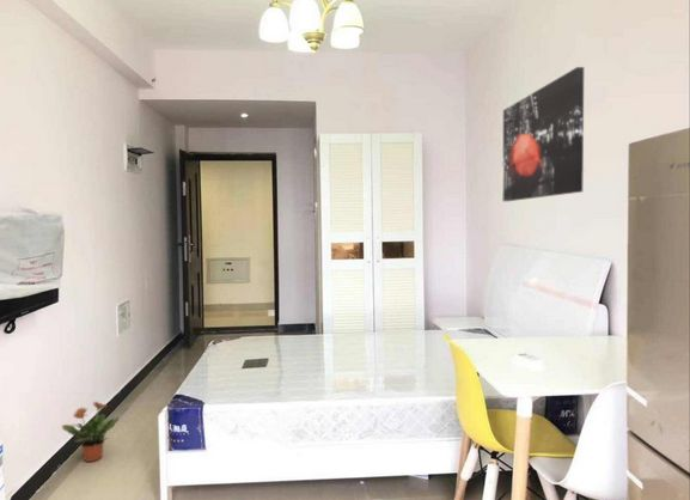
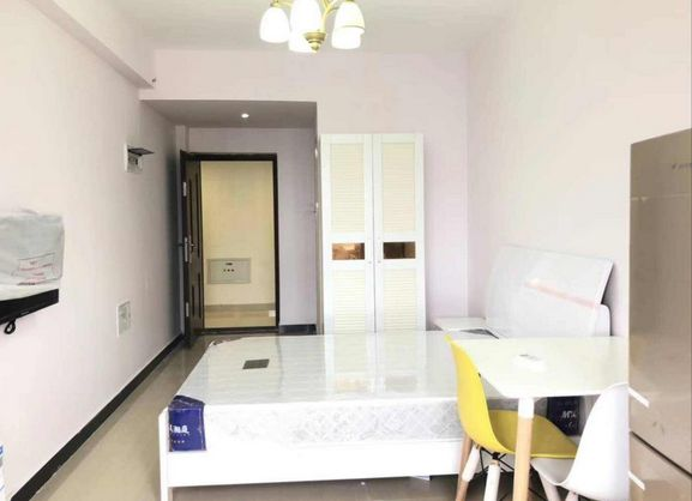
- wall art [502,66,585,202]
- potted plant [61,401,121,463]
